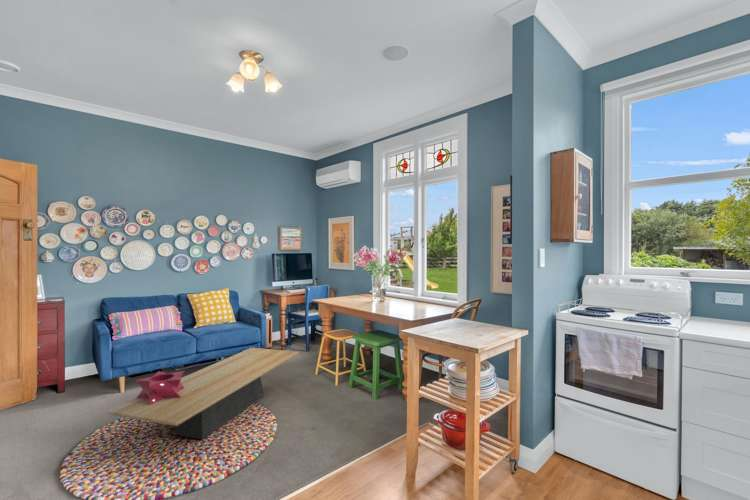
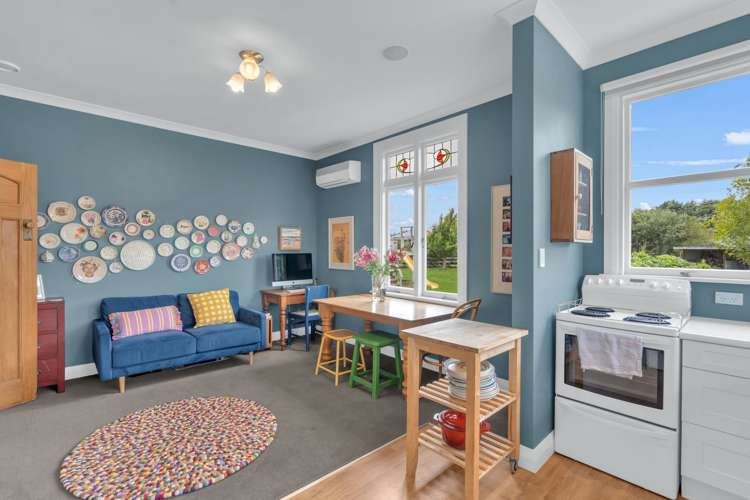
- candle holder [135,370,186,405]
- coffee table [105,347,300,440]
